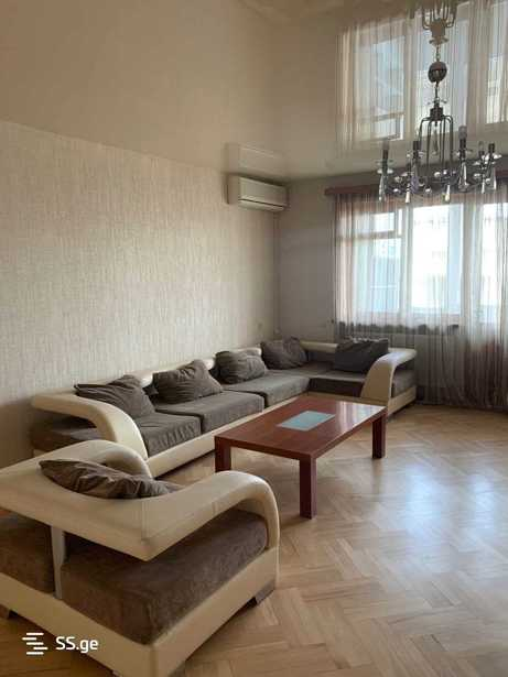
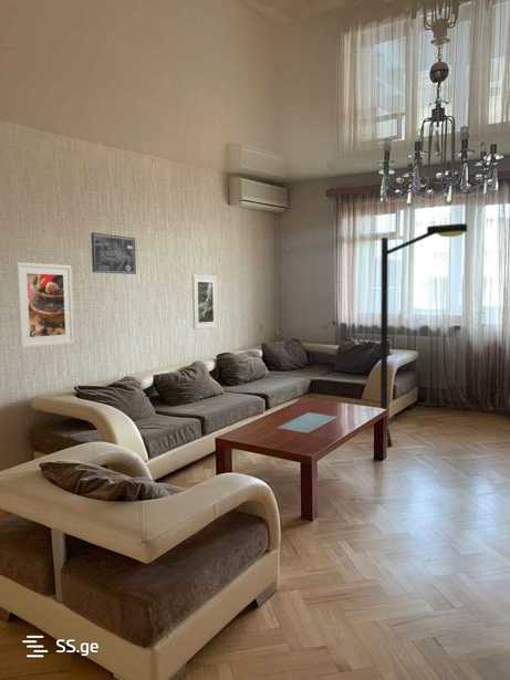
+ wall art [90,231,137,275]
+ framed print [14,261,75,349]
+ floor lamp [379,222,468,449]
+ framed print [191,274,219,331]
